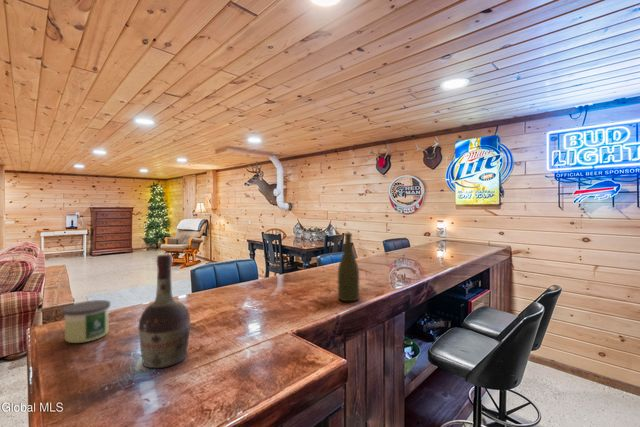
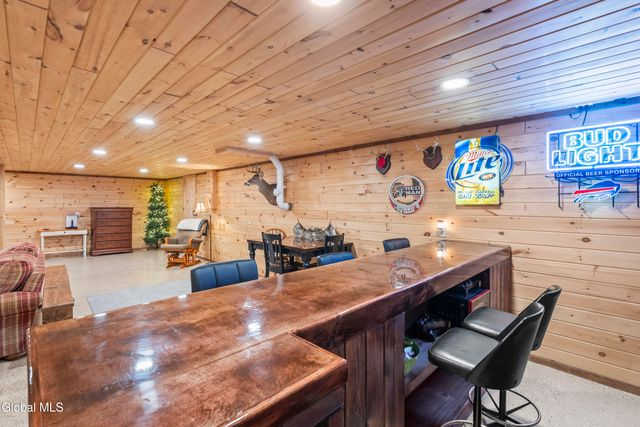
- candle [61,299,111,344]
- bottle [337,232,360,302]
- cognac bottle [137,253,191,369]
